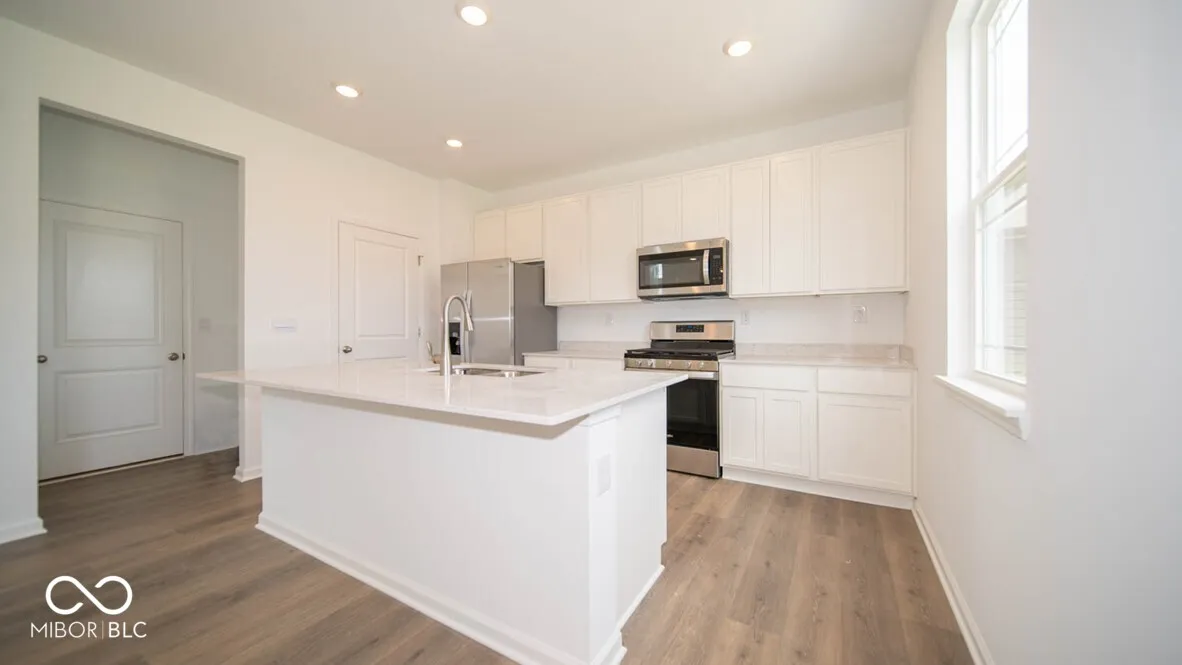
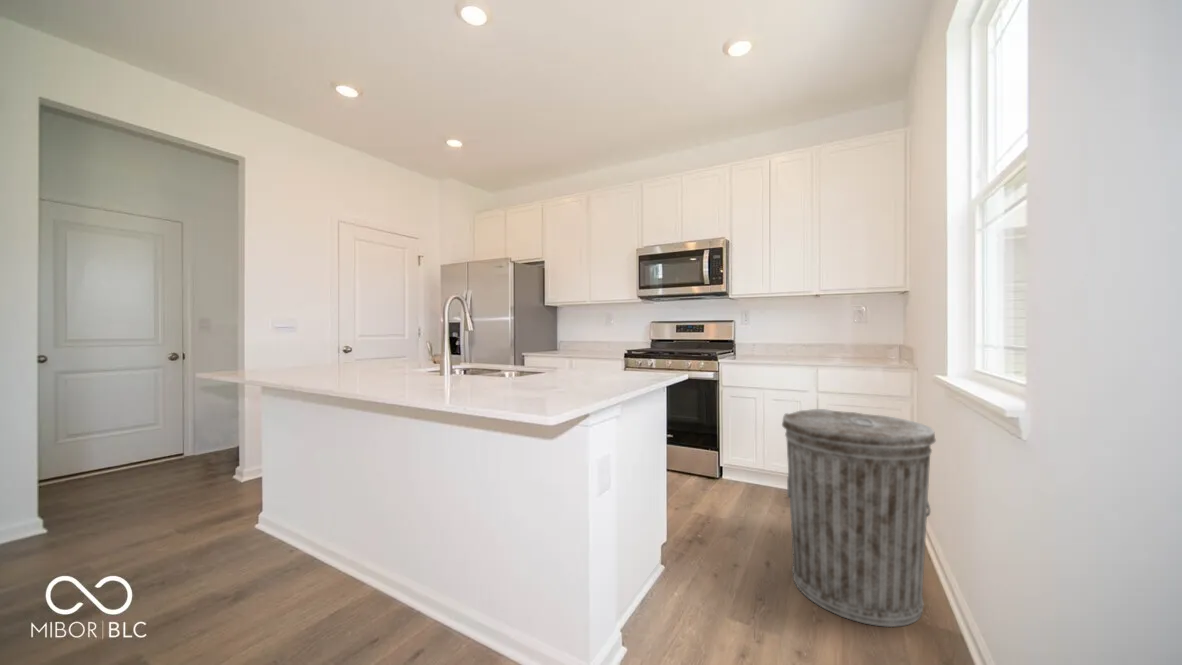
+ trash can [781,408,937,628]
